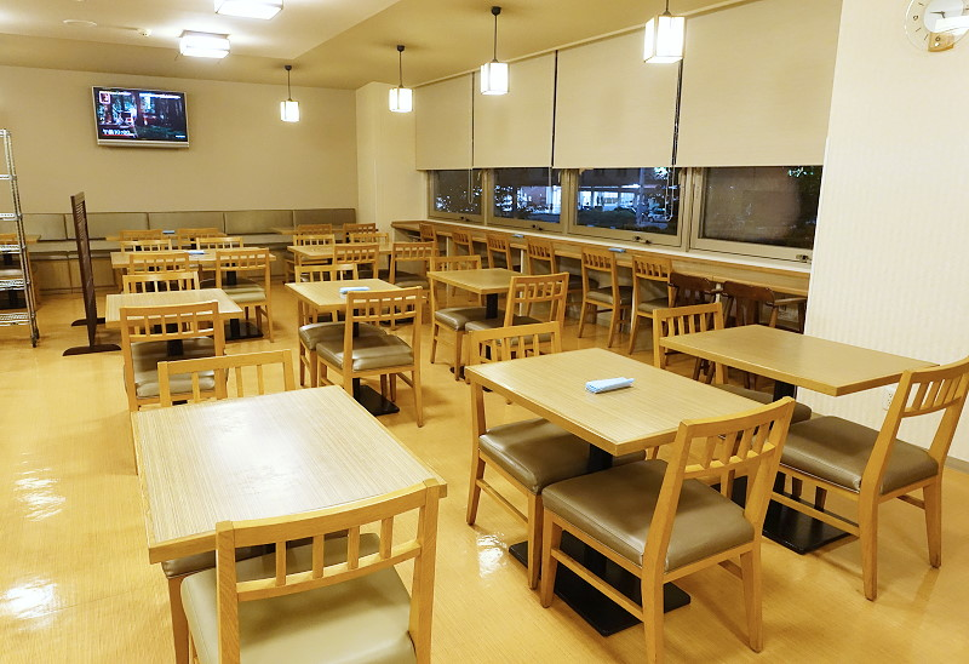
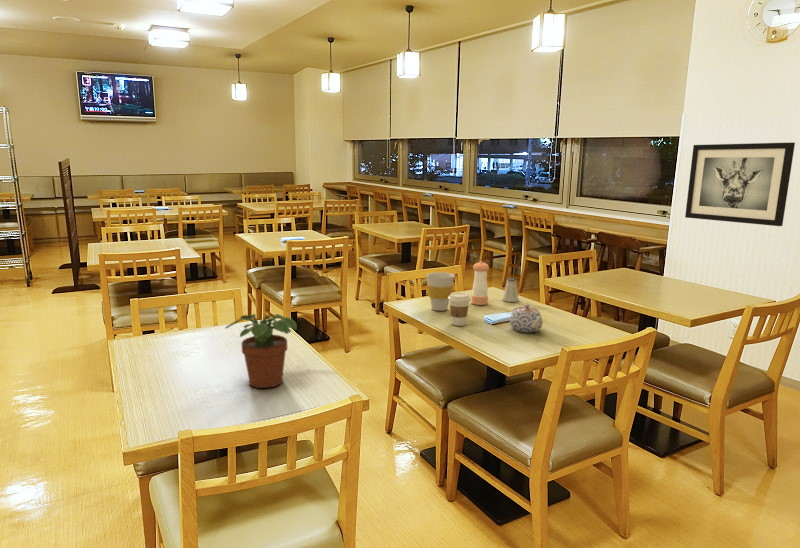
+ saltshaker [502,277,520,303]
+ wall art [684,141,796,227]
+ pepper shaker [470,260,490,306]
+ potted plant [224,313,298,389]
+ cup [425,271,456,312]
+ coffee cup [448,291,472,327]
+ teapot [509,304,544,333]
